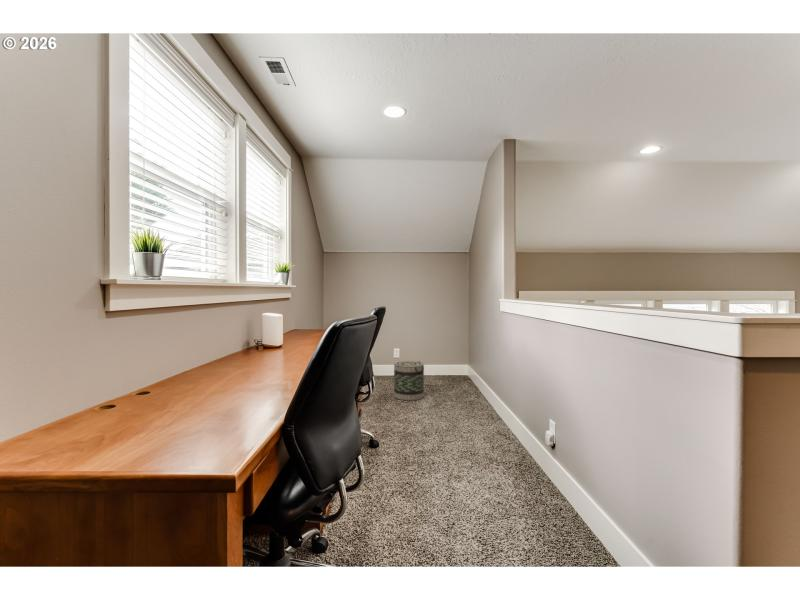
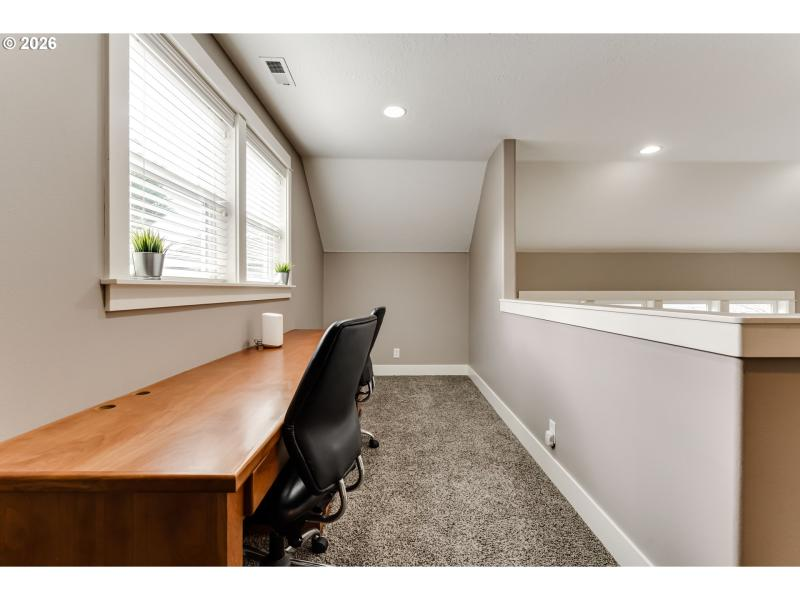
- basket [393,360,425,402]
